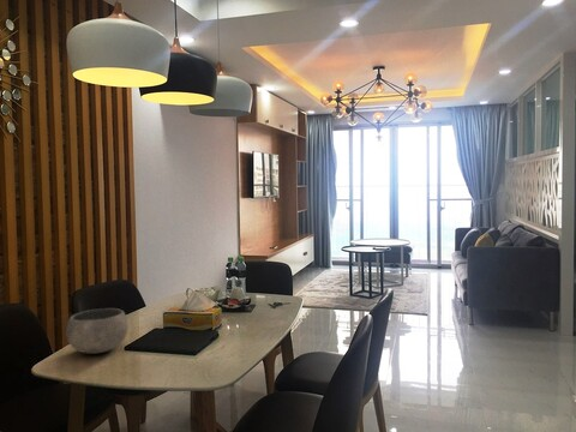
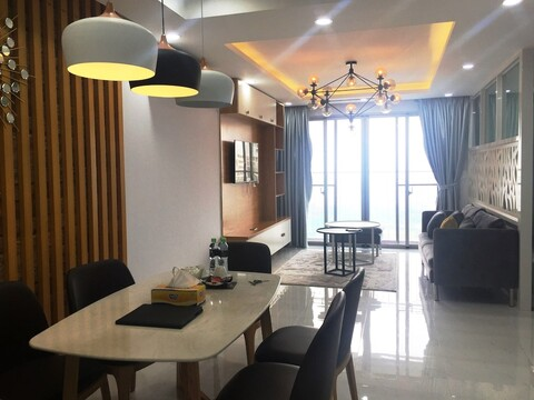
- bowl [65,307,130,355]
